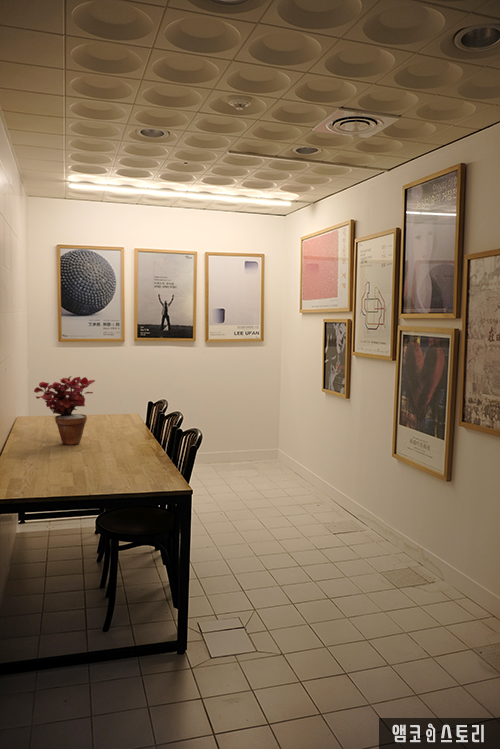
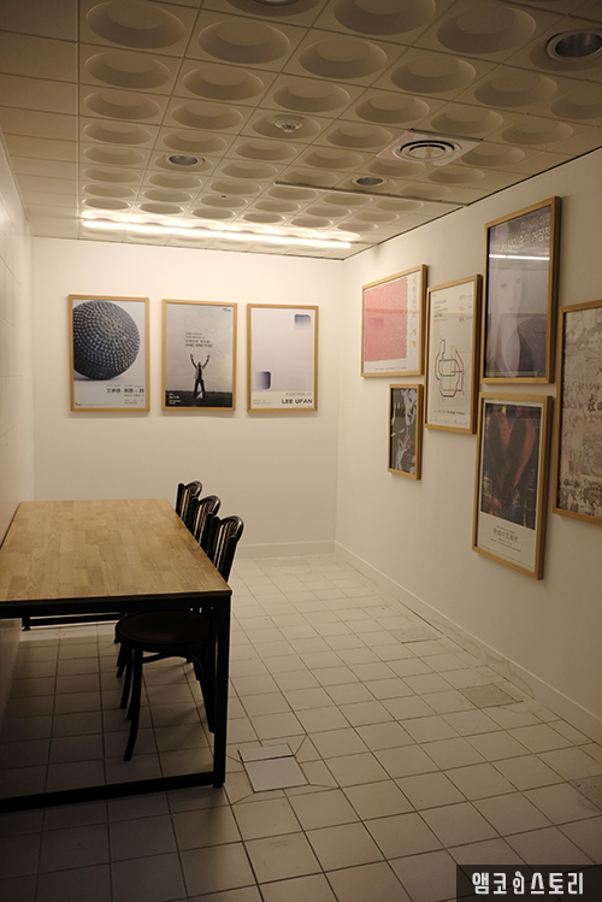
- potted plant [33,375,96,446]
